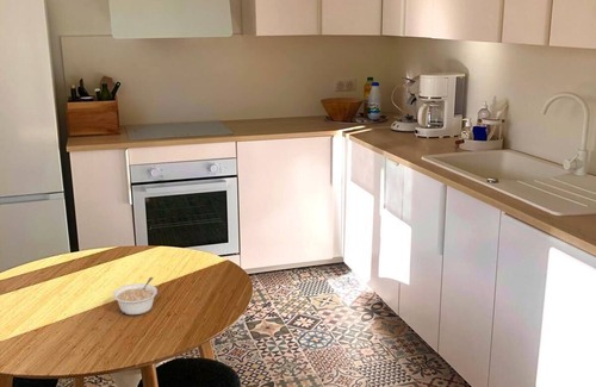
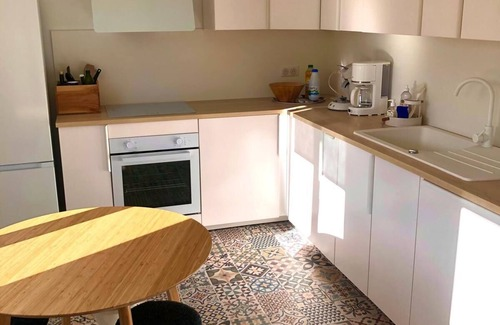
- legume [112,276,159,316]
